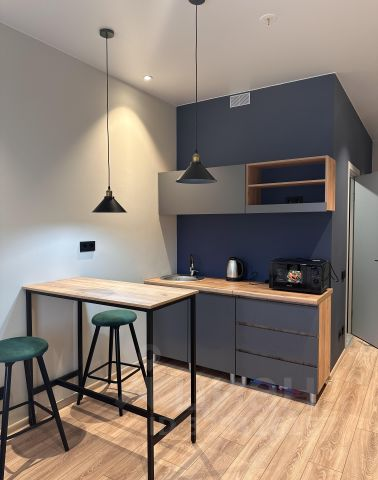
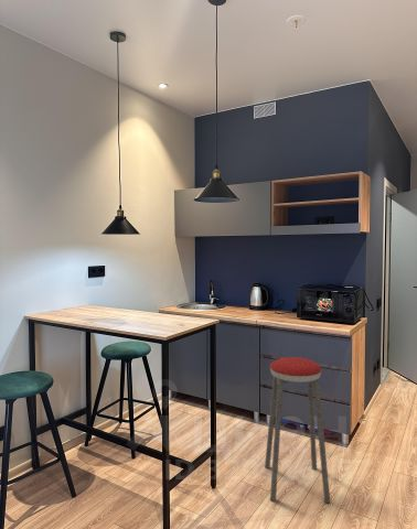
+ music stool [264,356,331,505]
